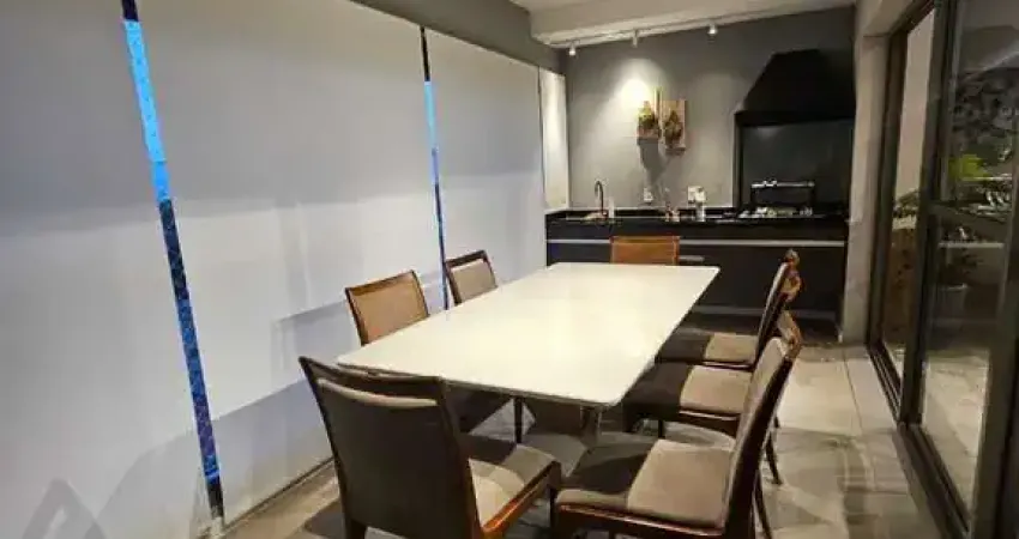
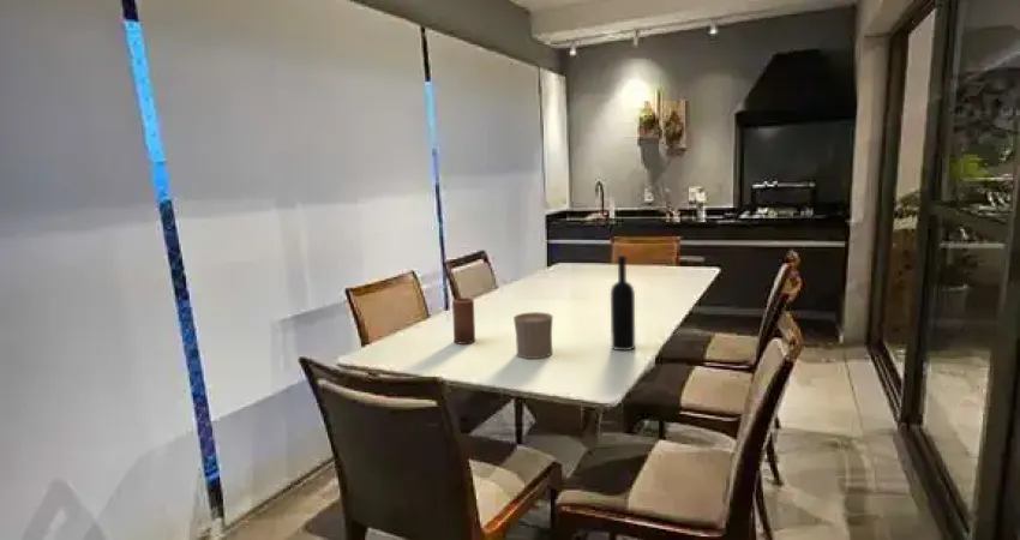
+ candle [451,296,476,346]
+ wine bottle [610,254,636,352]
+ cup [512,311,554,360]
